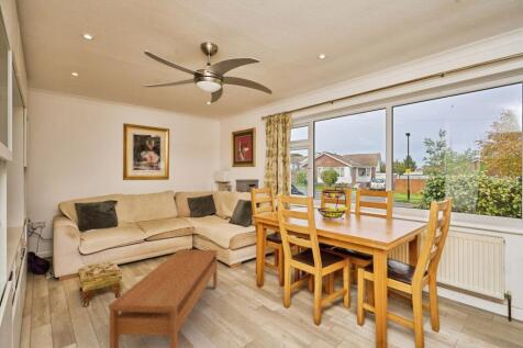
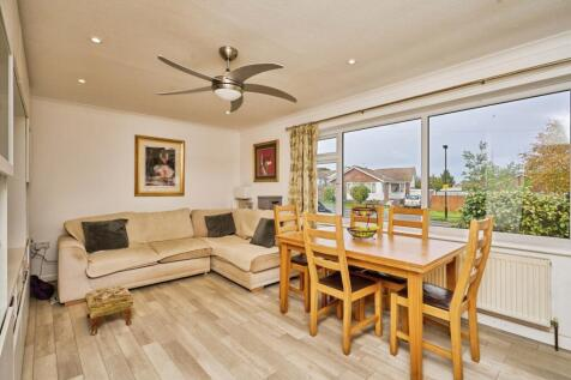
- coffee table [108,248,219,348]
